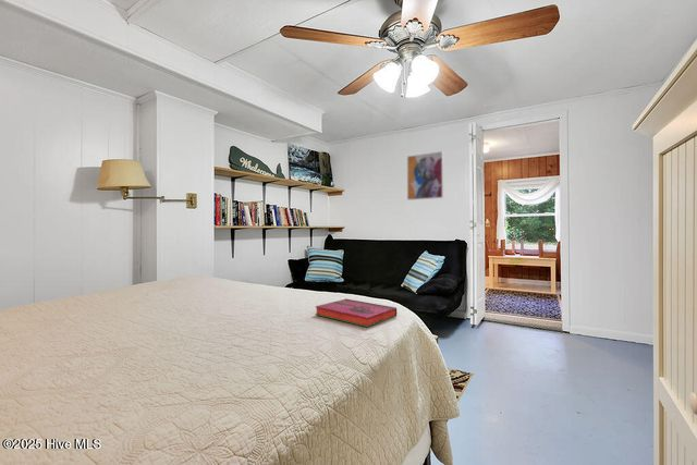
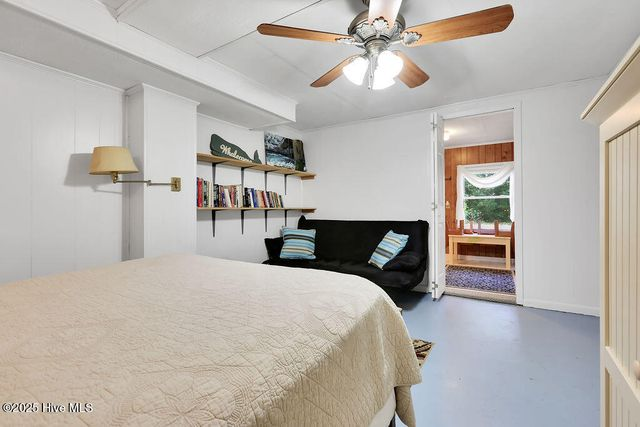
- wall art [406,150,444,201]
- hardback book [314,297,398,328]
